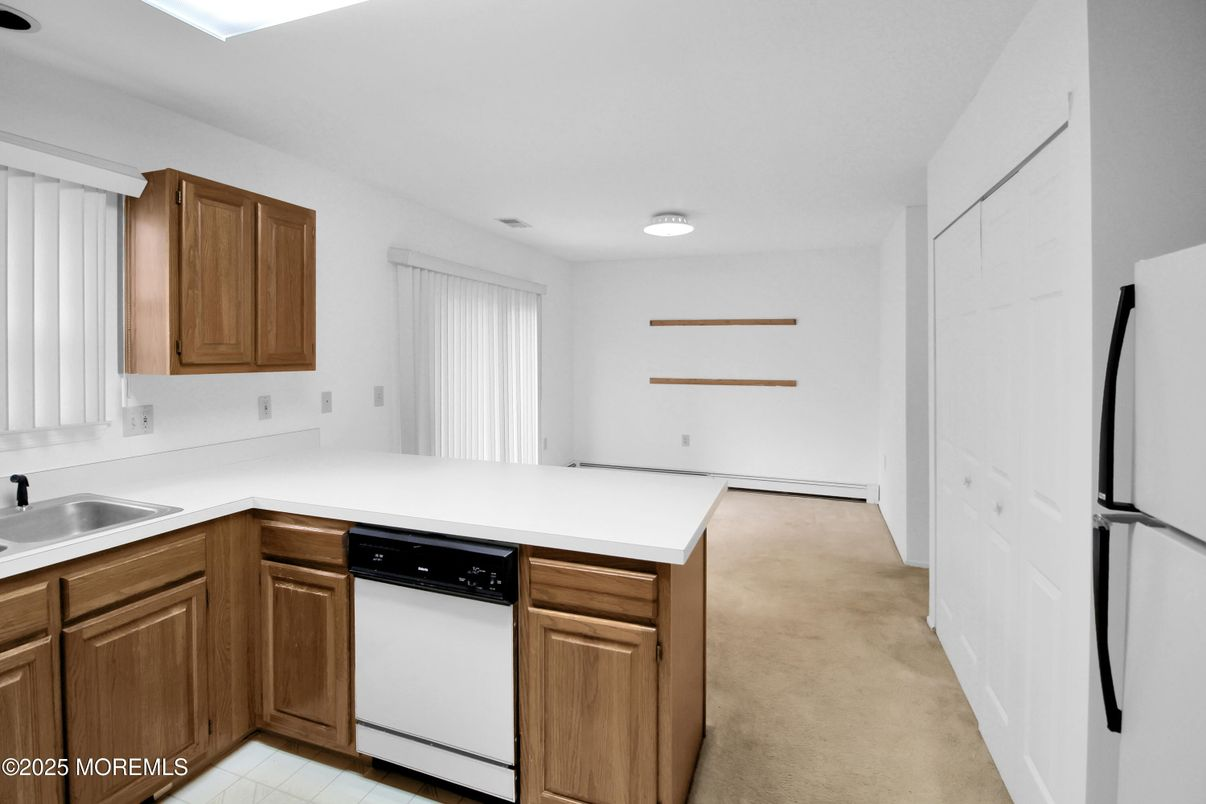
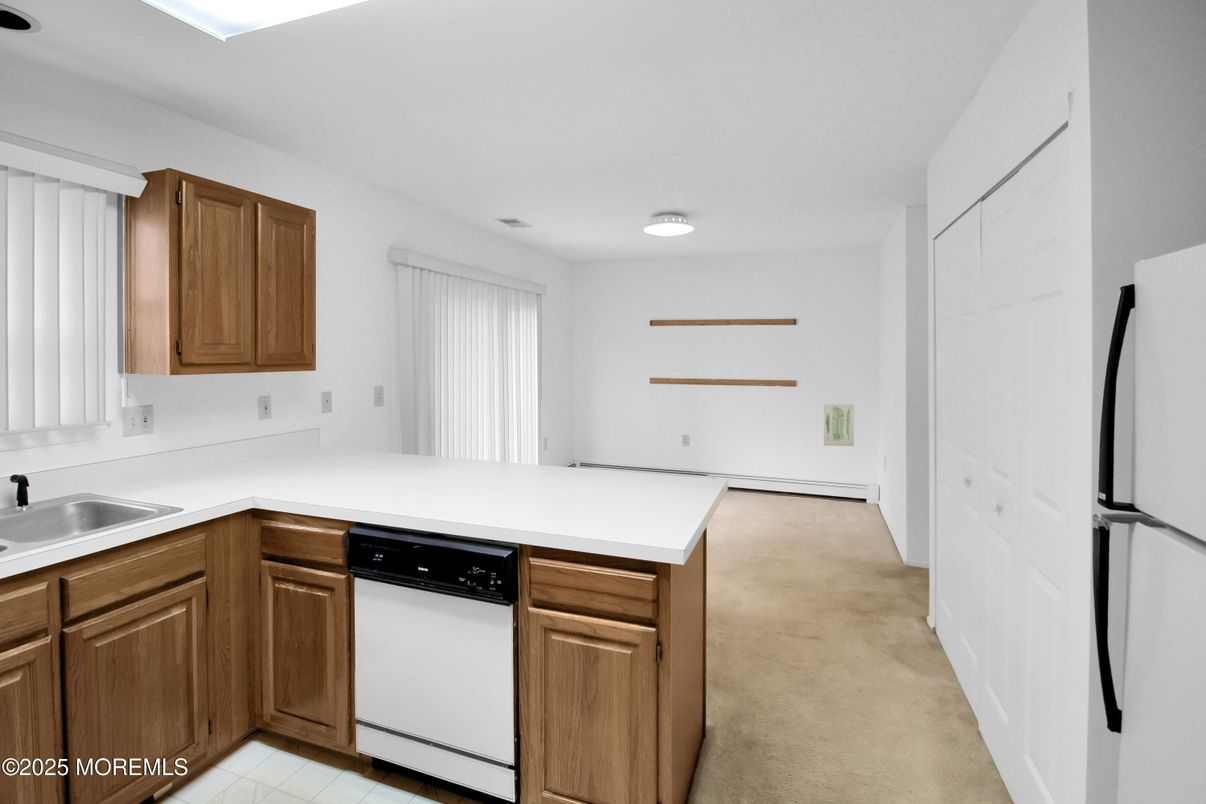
+ wall art [823,404,855,447]
